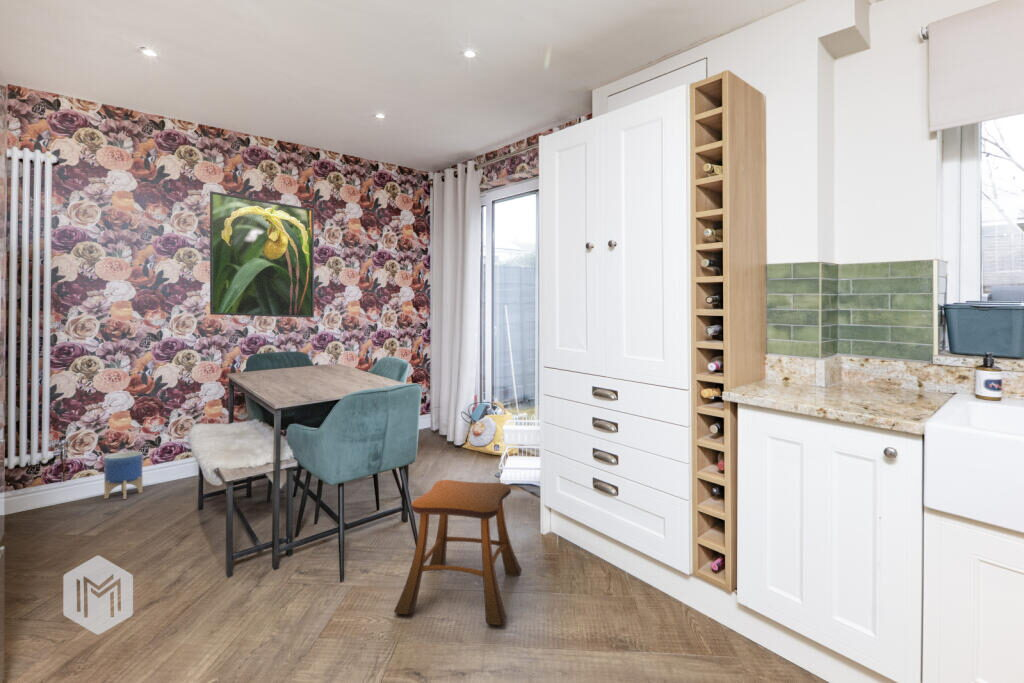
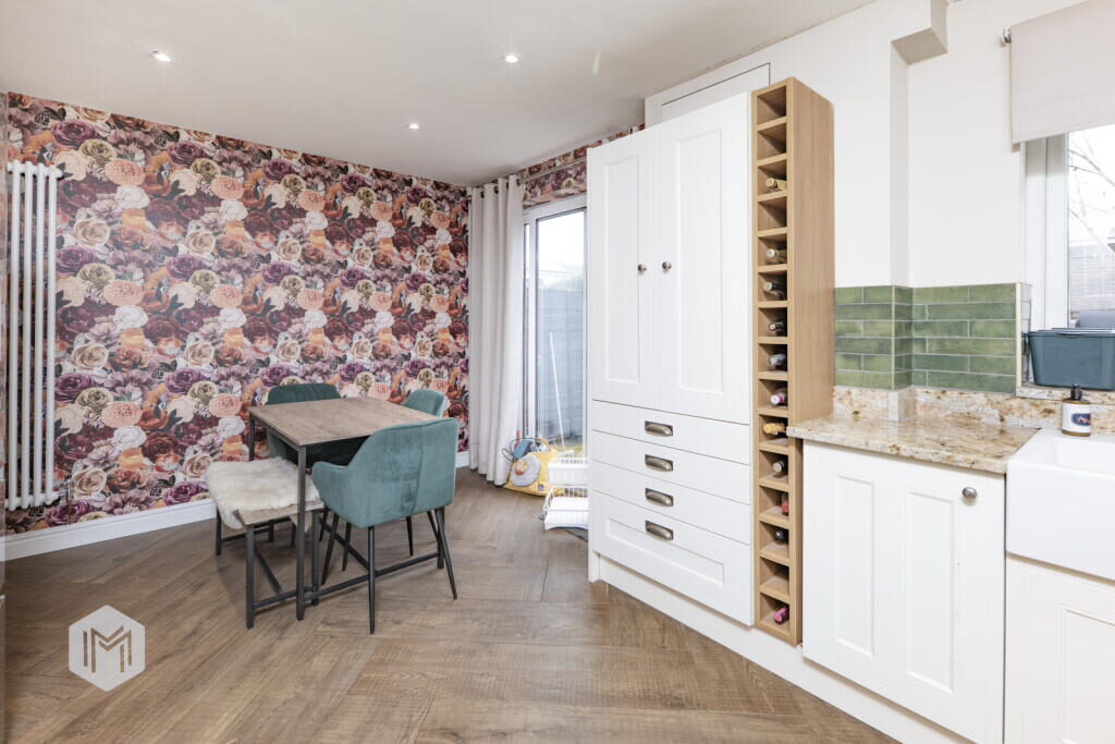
- stool [393,479,523,626]
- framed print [209,190,315,319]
- planter [103,450,143,500]
